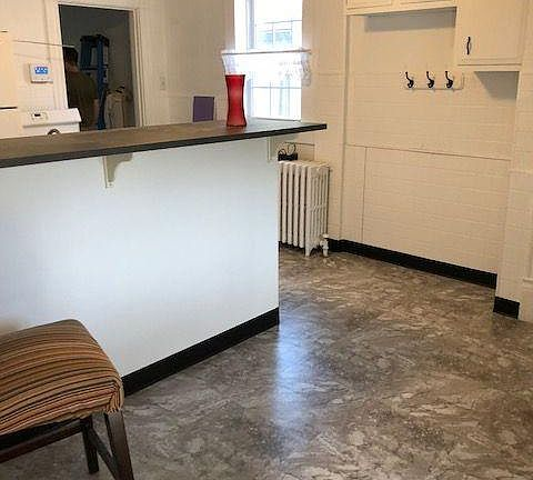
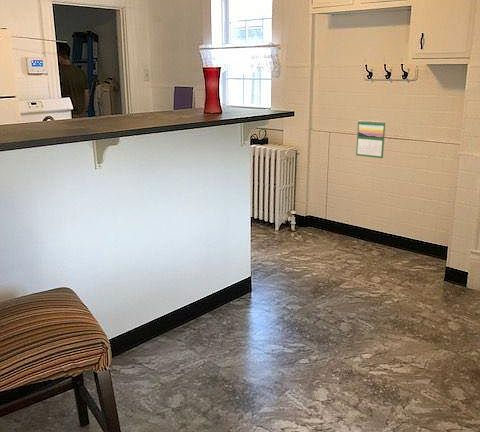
+ calendar [355,119,386,159]
